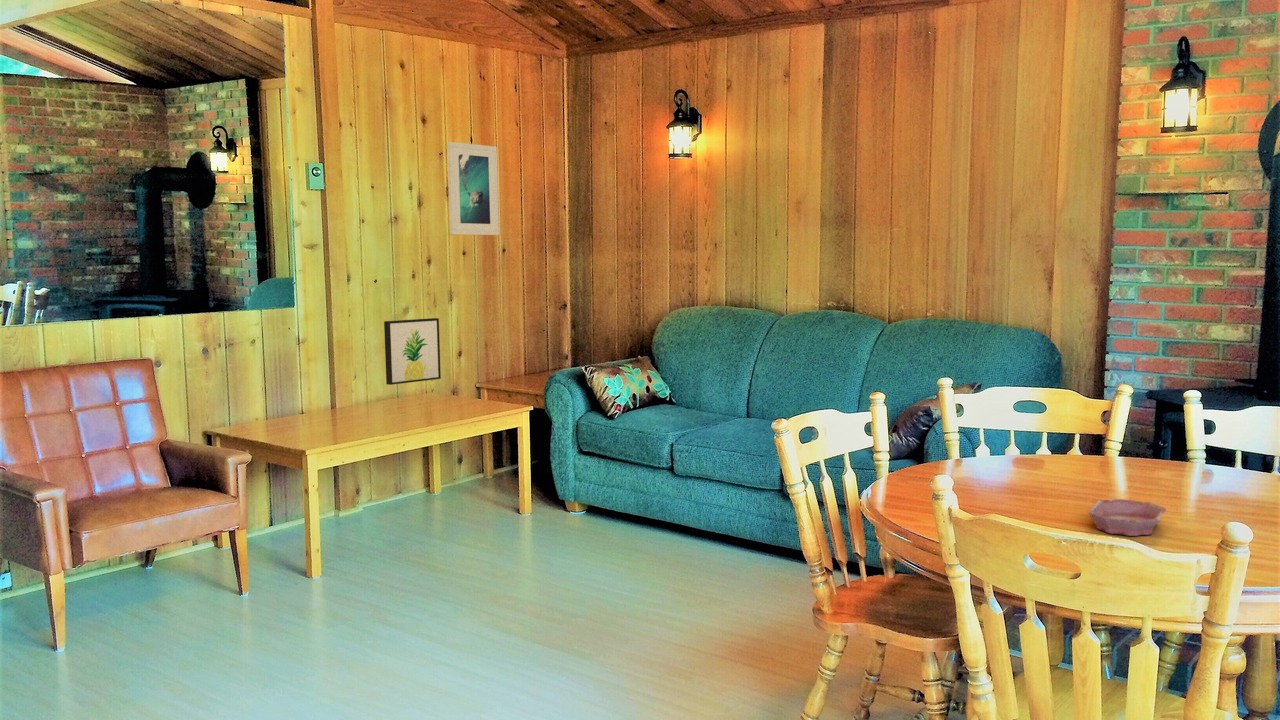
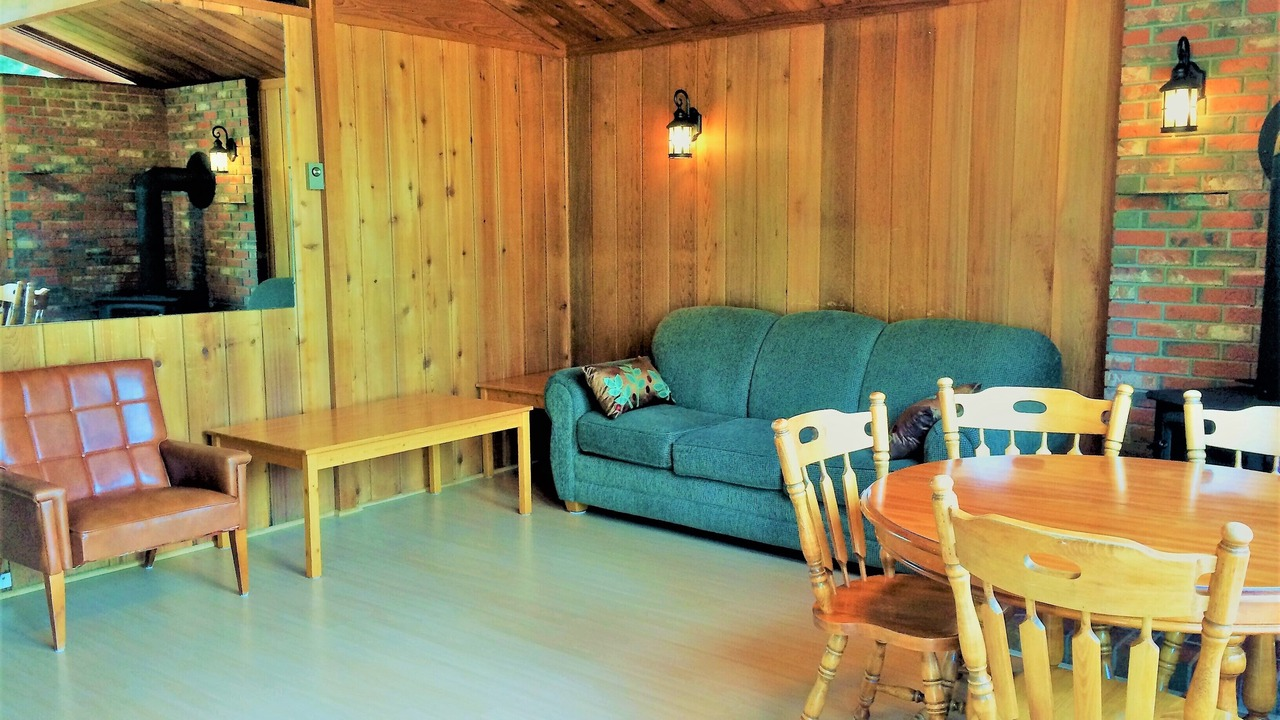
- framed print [446,141,500,236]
- bowl [1087,498,1167,537]
- wall art [383,317,442,386]
